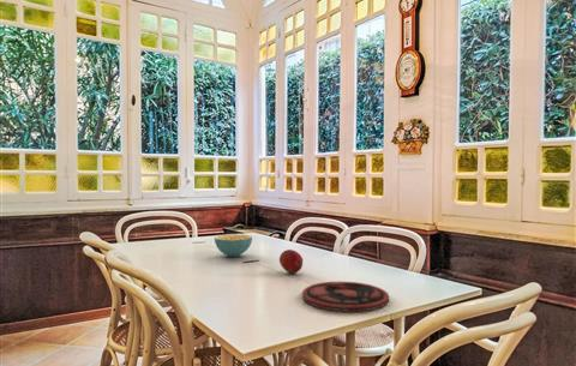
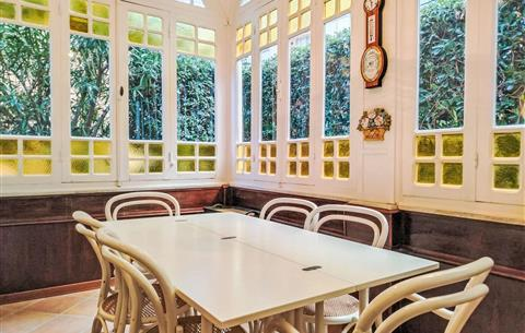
- plate [301,281,390,312]
- fruit [278,248,304,275]
- cereal bowl [214,233,253,258]
